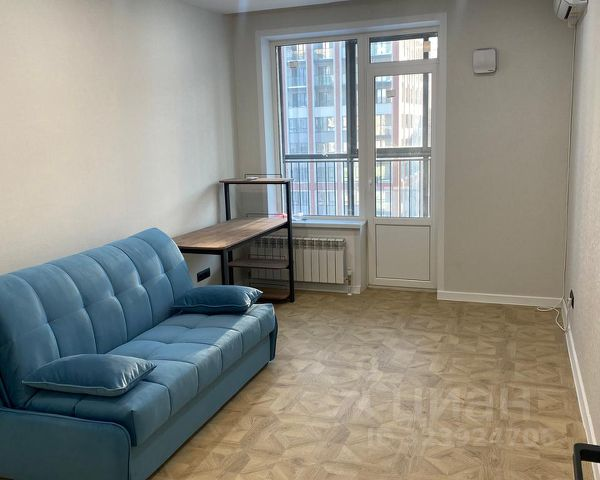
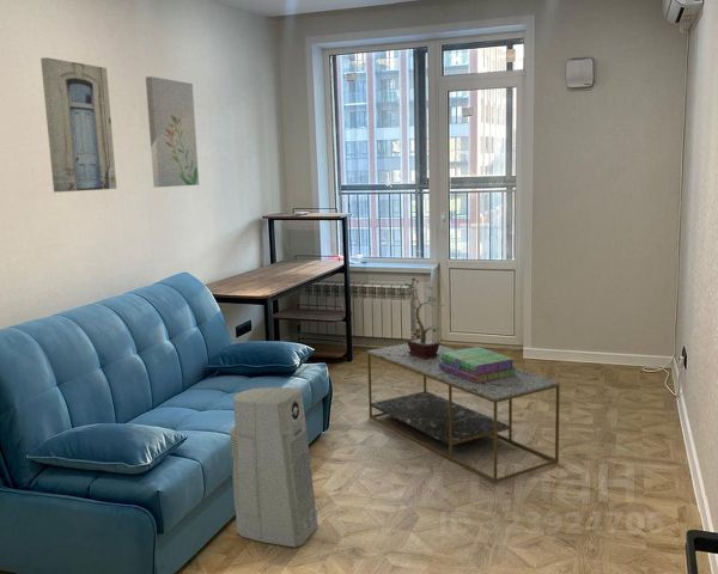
+ stack of books [439,346,518,383]
+ potted plant [397,276,445,359]
+ wall art [145,75,200,189]
+ wall art [39,56,117,194]
+ coffee table [366,343,561,484]
+ air purifier [229,386,320,549]
